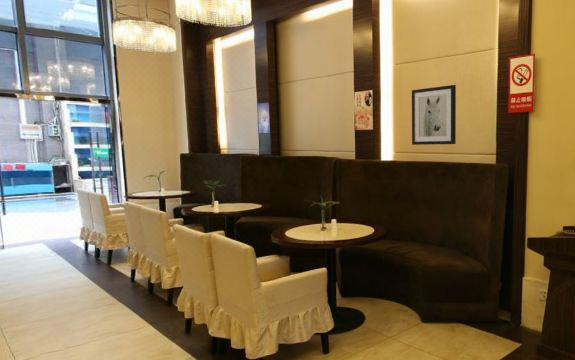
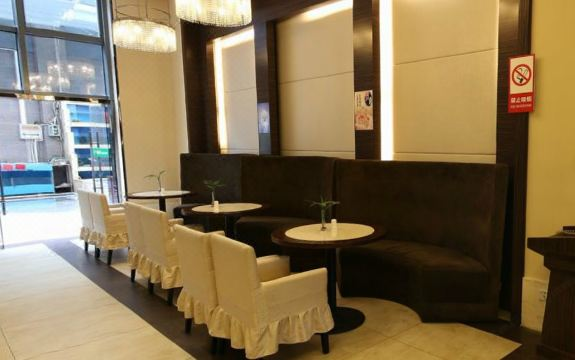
- wall art [411,84,457,146]
